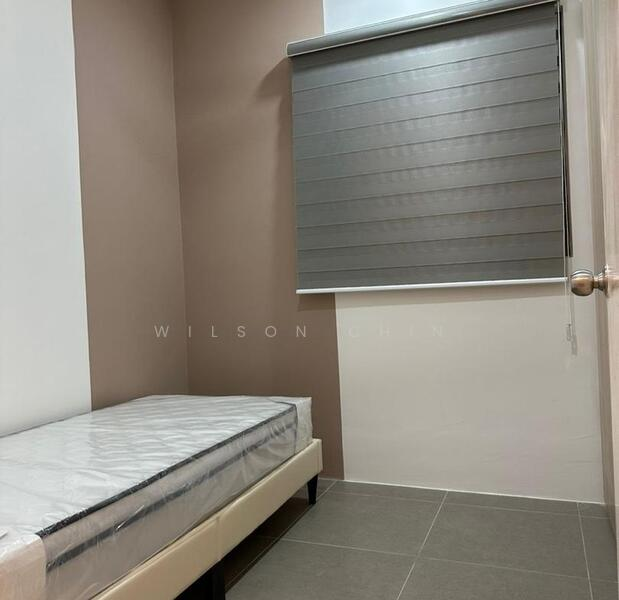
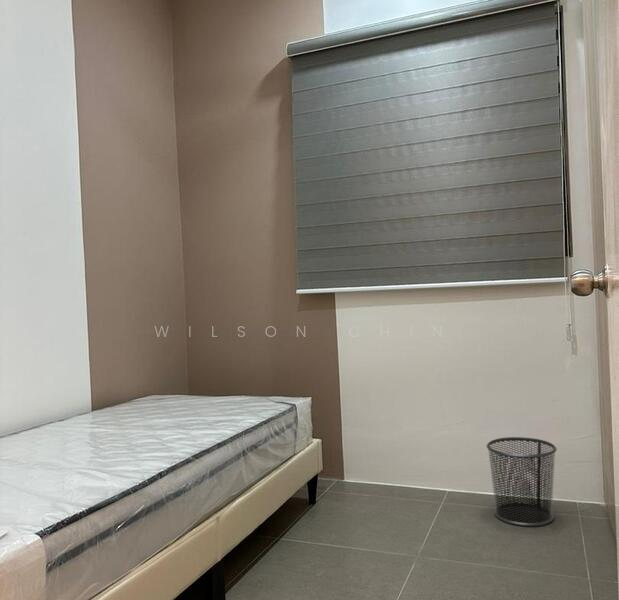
+ waste bin [486,436,558,527]
